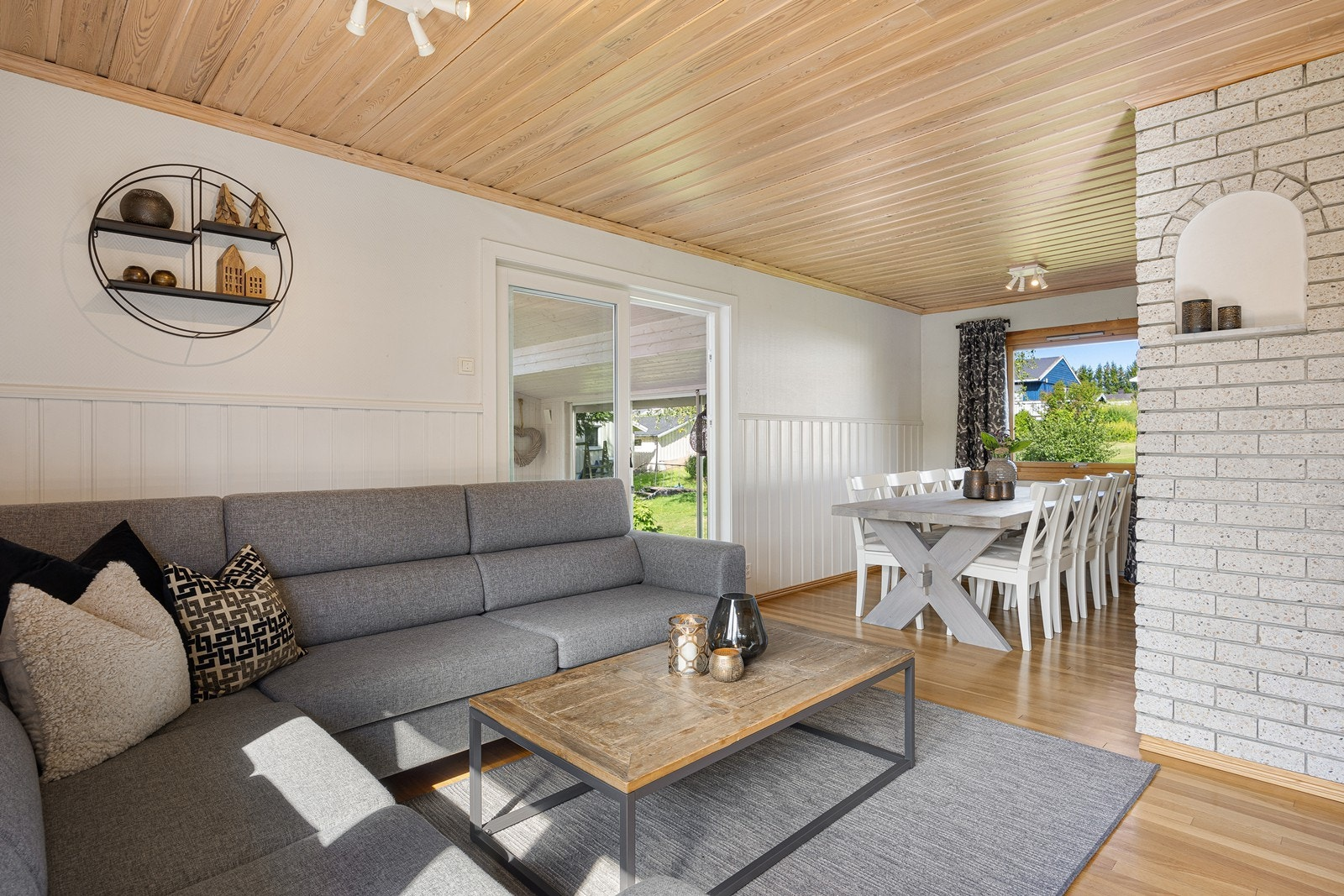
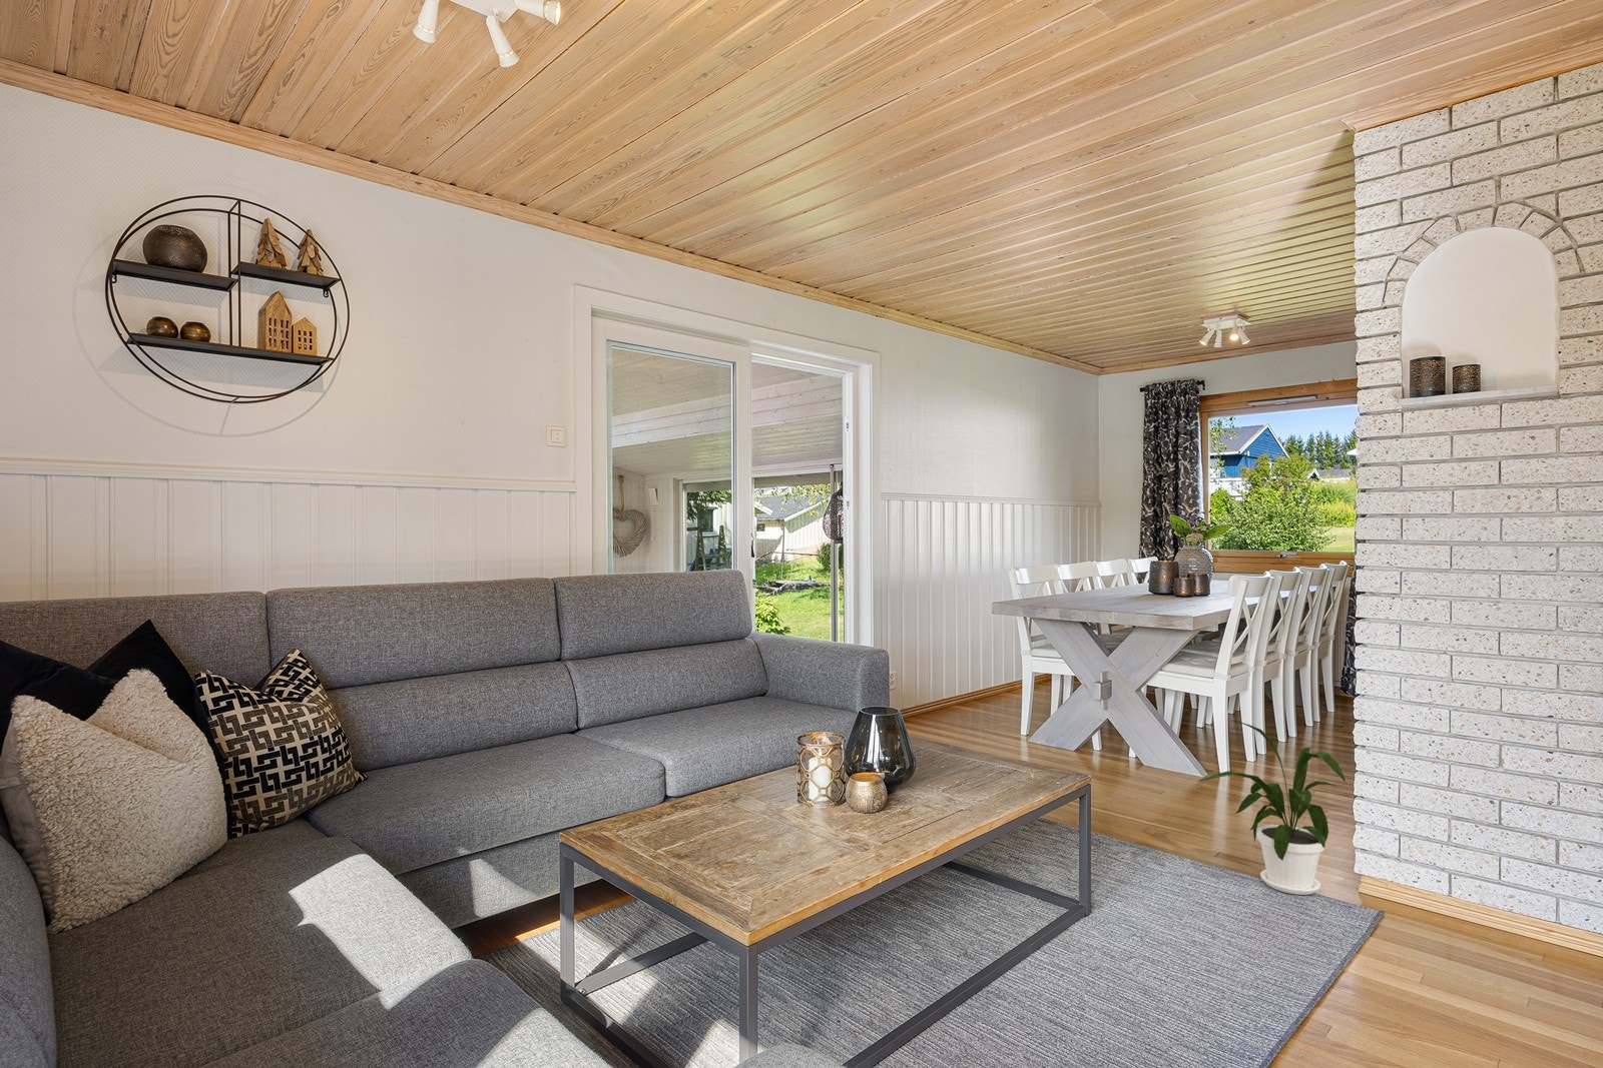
+ house plant [1199,720,1347,896]
